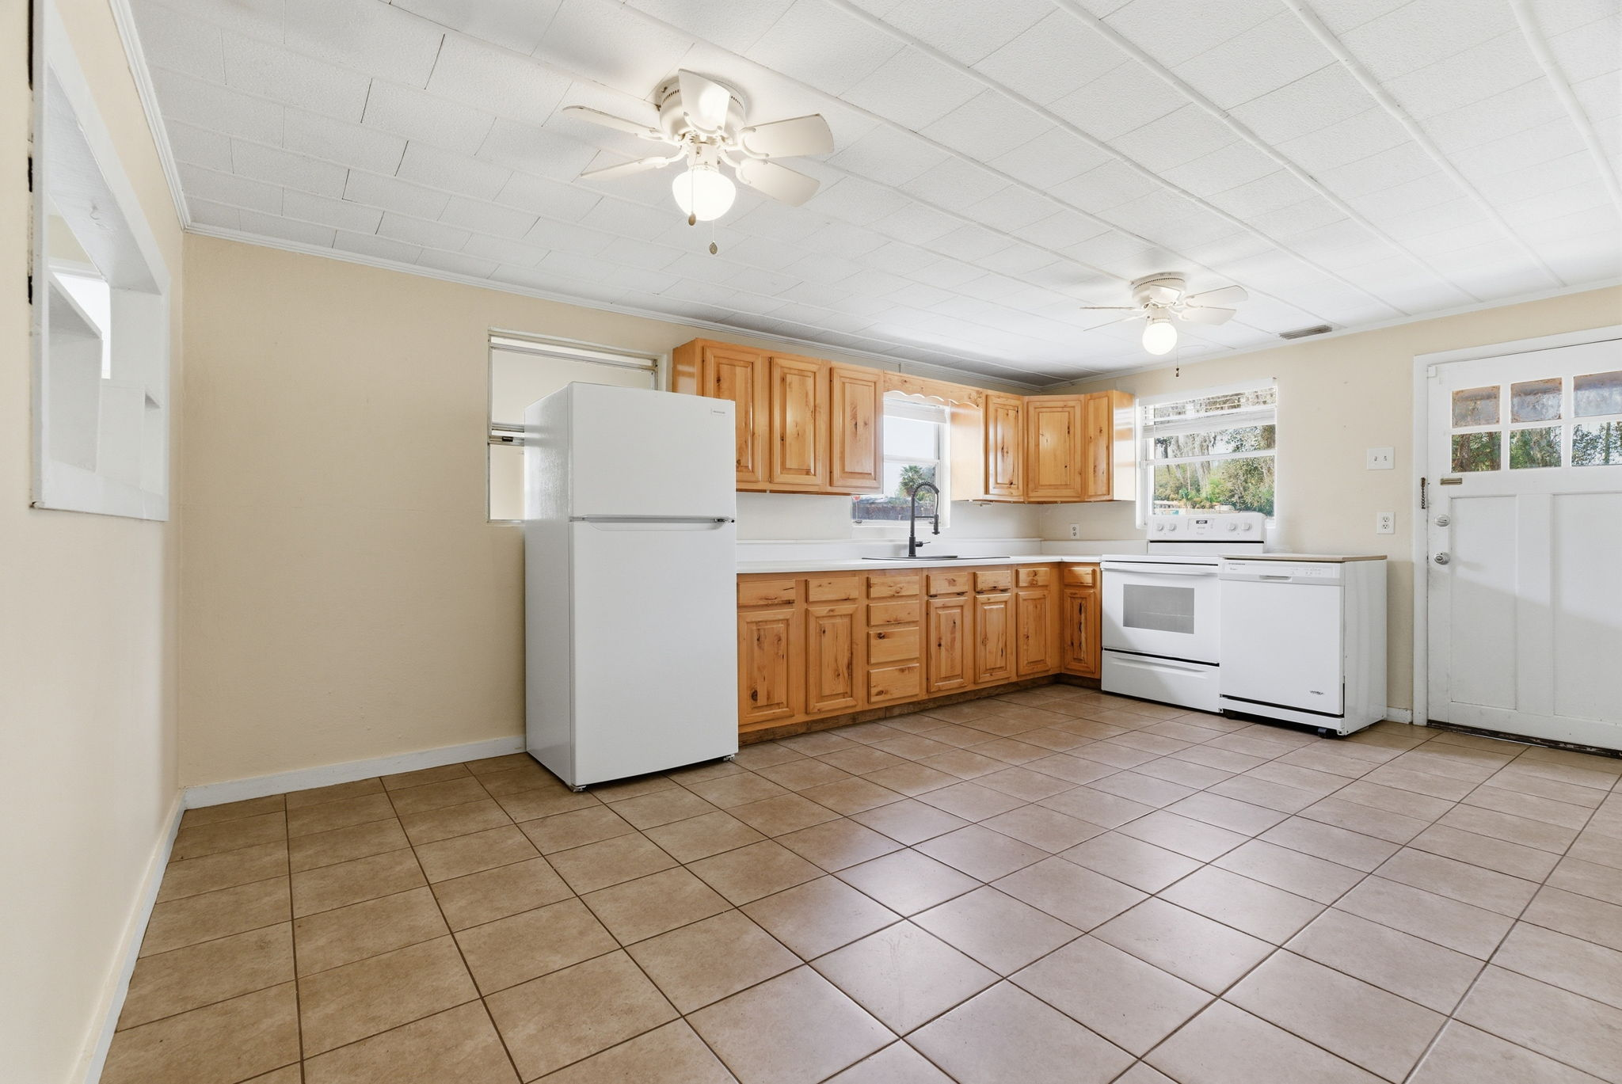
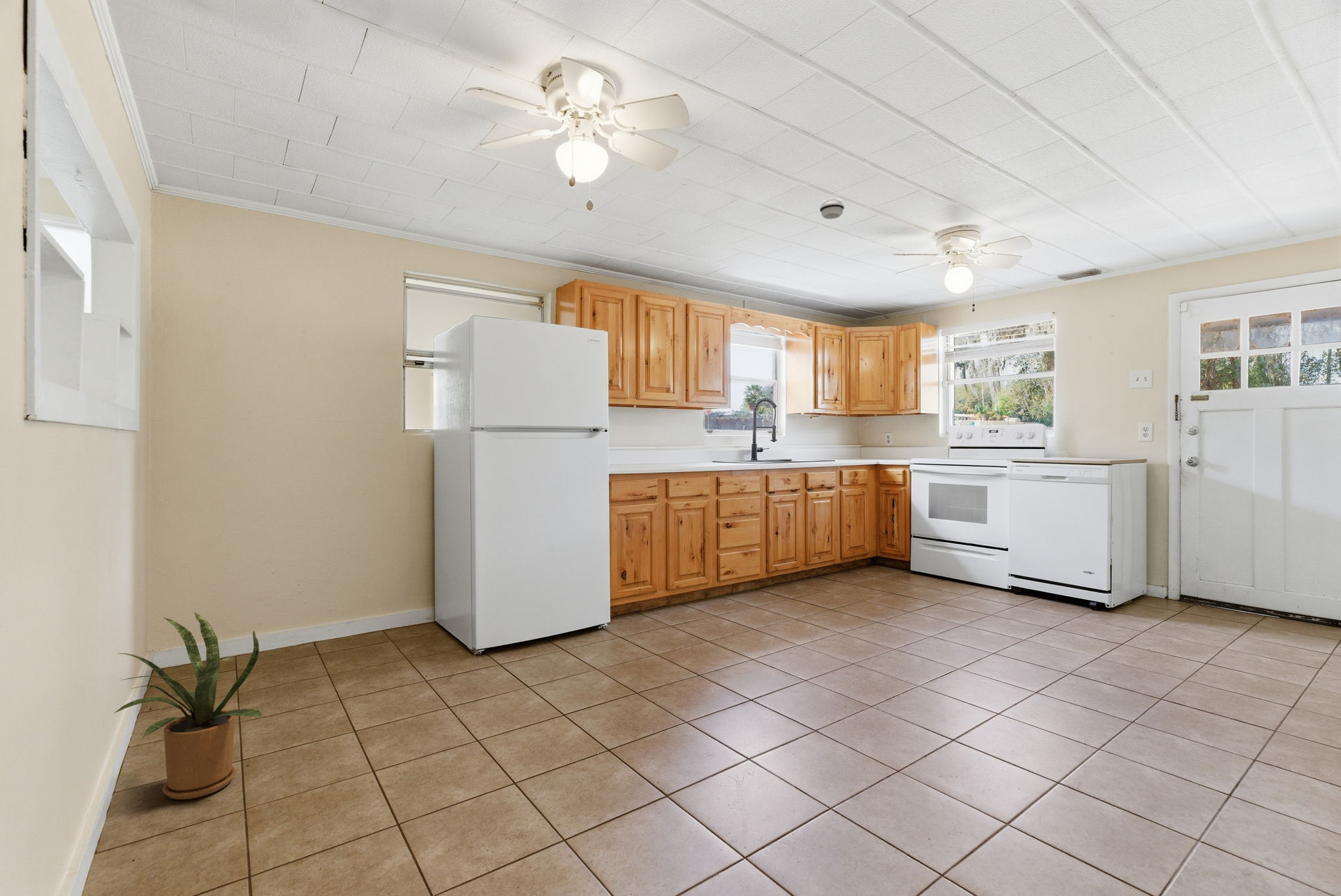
+ house plant [113,611,263,800]
+ smoke detector [819,198,845,220]
